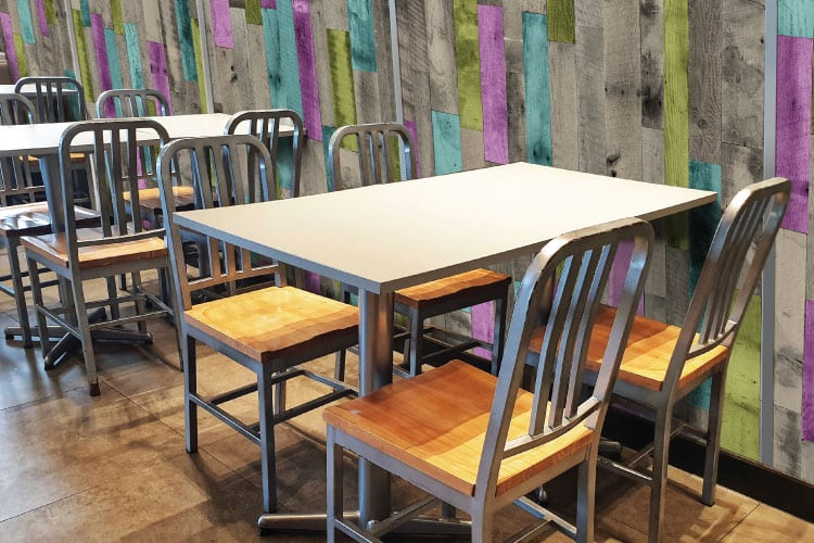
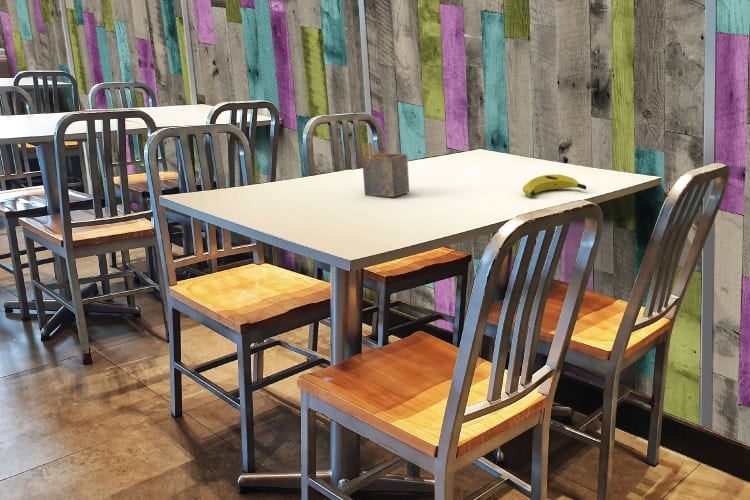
+ napkin holder [361,141,410,198]
+ banana [522,173,587,198]
